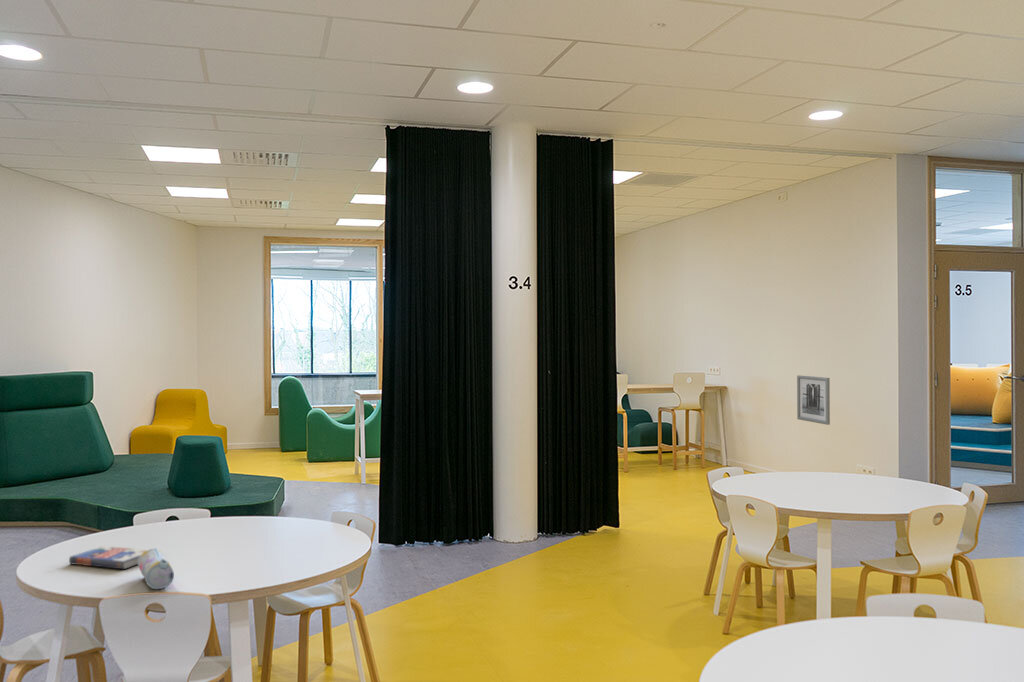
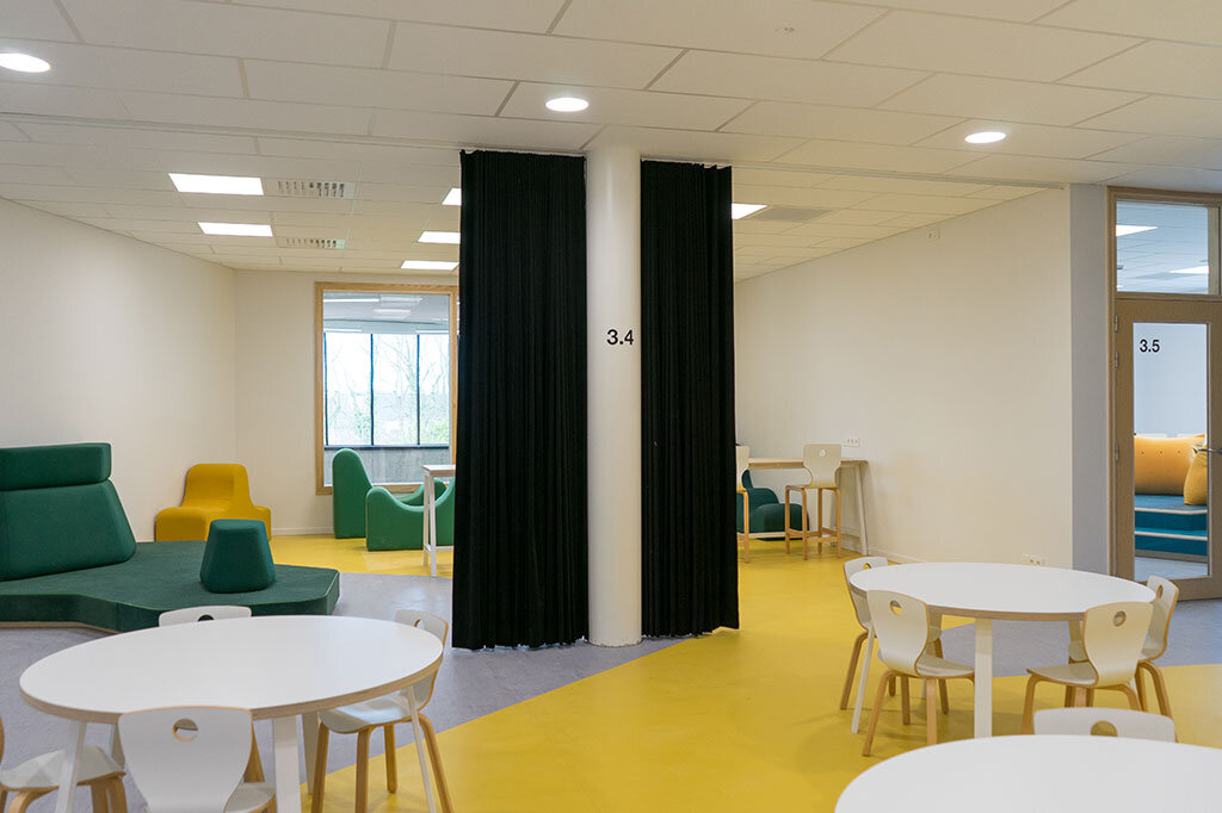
- pencil case [137,547,175,590]
- wall art [796,374,831,426]
- book [68,545,148,570]
